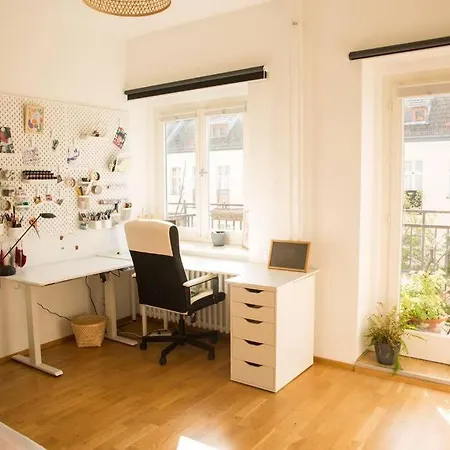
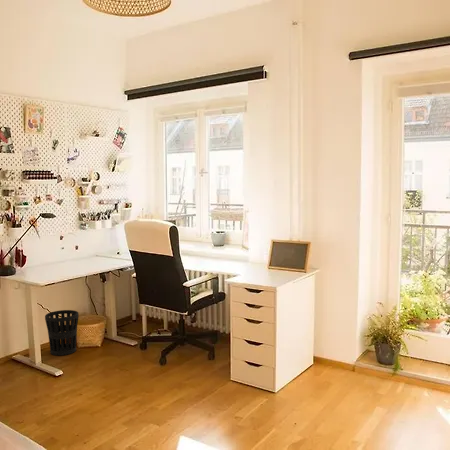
+ wastebasket [44,309,80,356]
